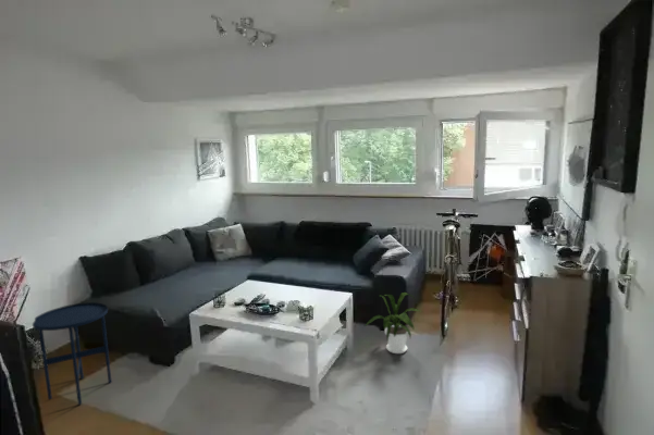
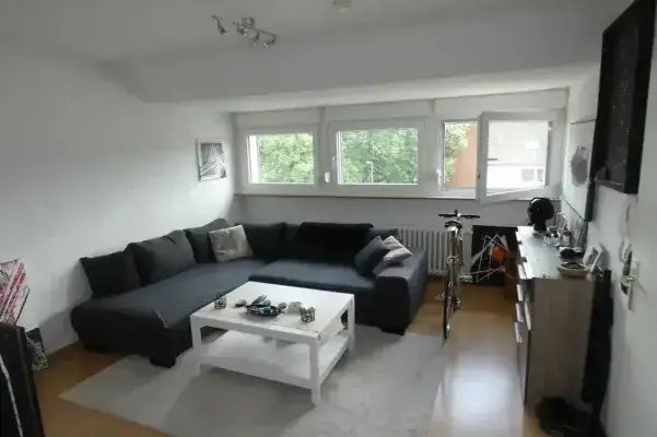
- house plant [363,291,423,355]
- side table [32,301,113,406]
